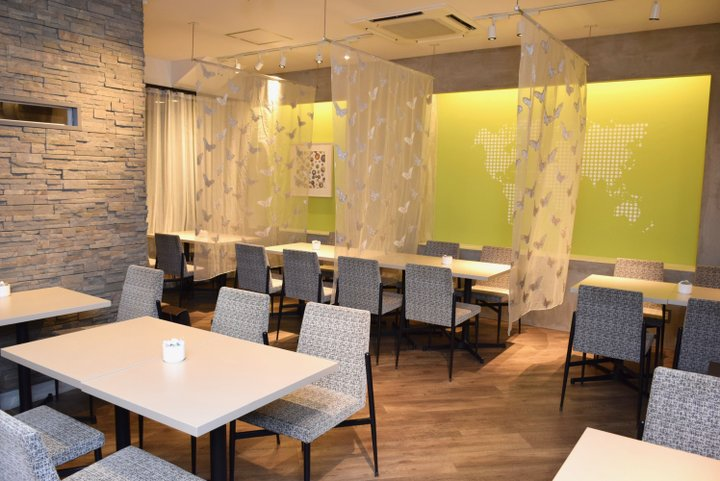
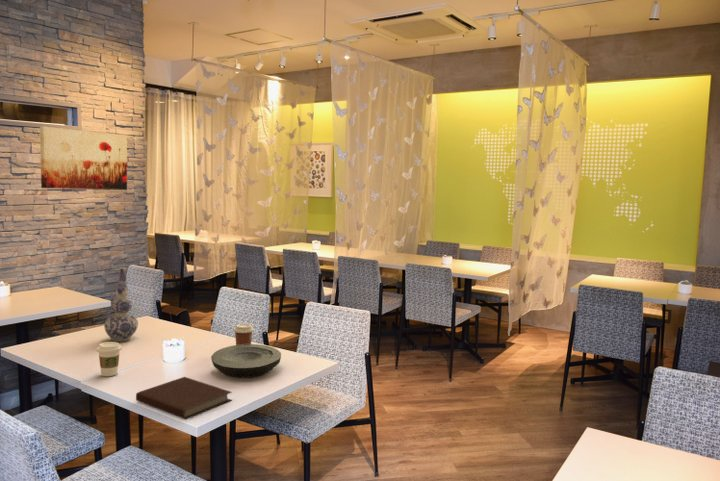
+ coffee cup [233,323,255,345]
+ notebook [135,376,233,420]
+ wall art [39,125,128,191]
+ coffee cup [96,341,123,377]
+ vase [103,266,139,343]
+ plate [210,343,282,379]
